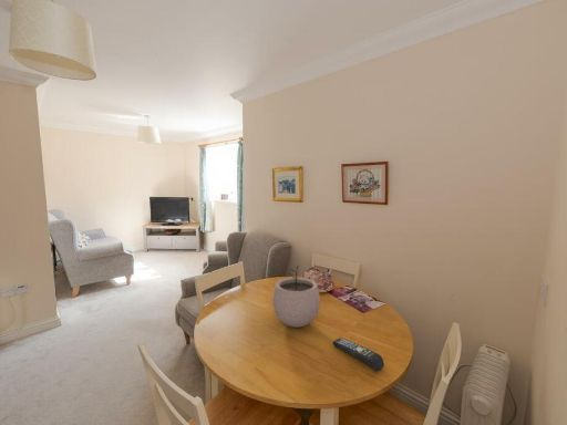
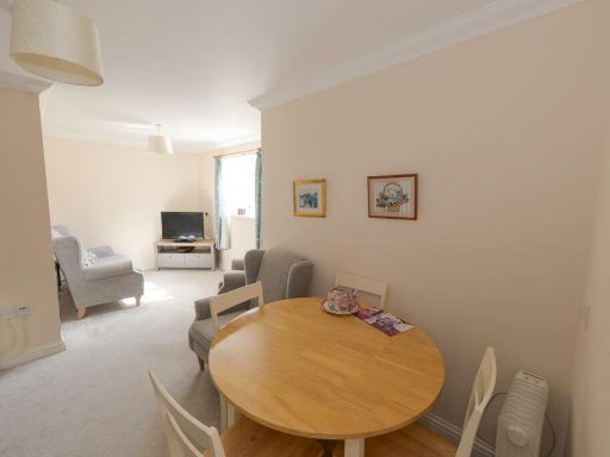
- remote control [332,336,385,372]
- plant pot [271,266,321,329]
